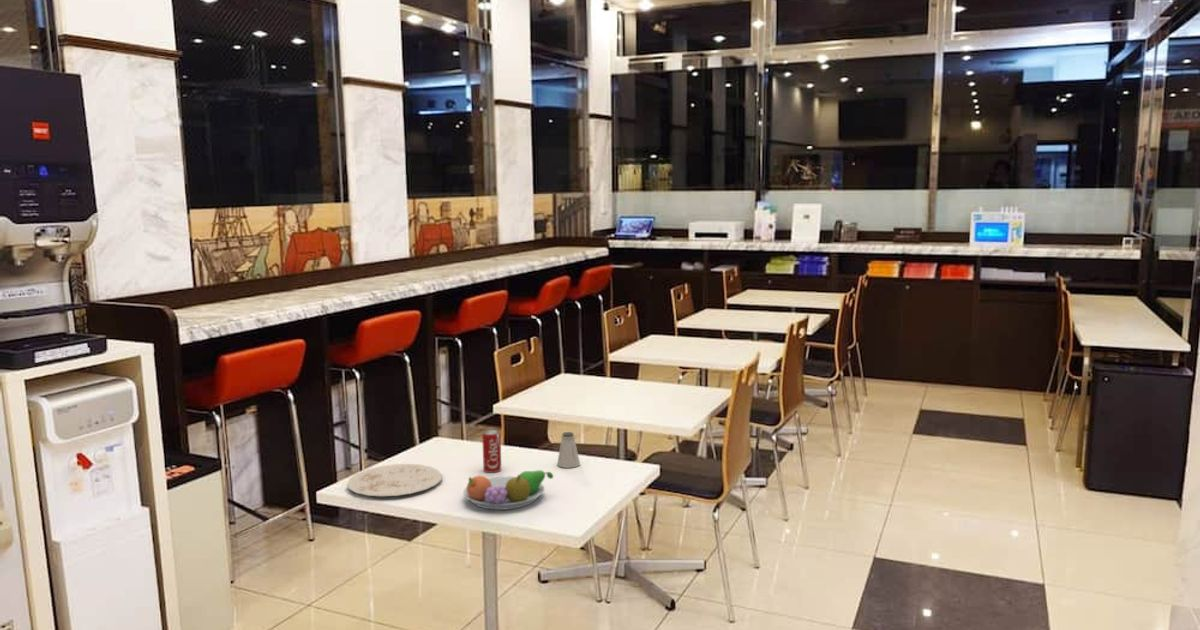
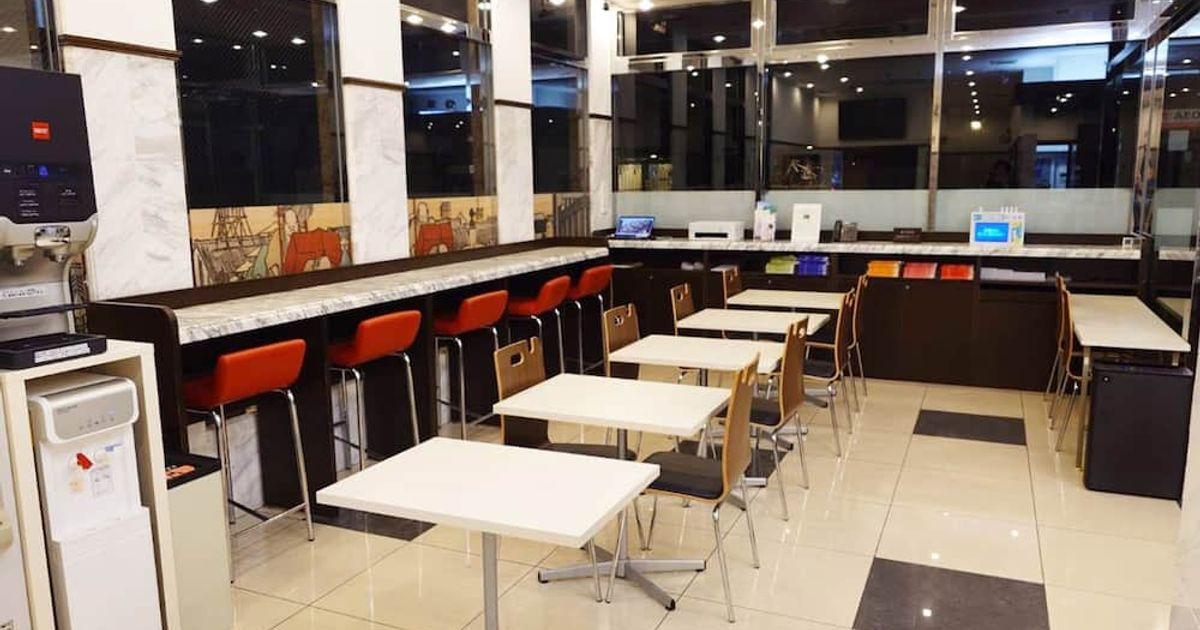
- beverage can [481,429,502,473]
- fruit bowl [462,469,554,511]
- plate [346,463,443,497]
- saltshaker [556,431,581,469]
